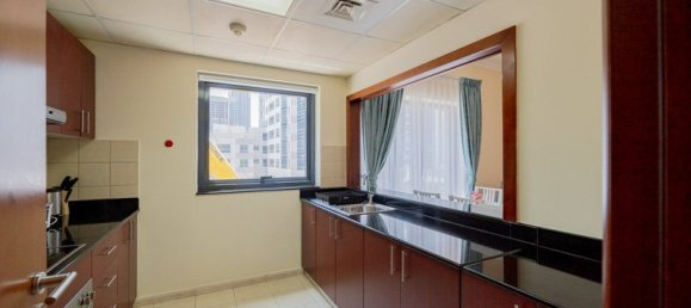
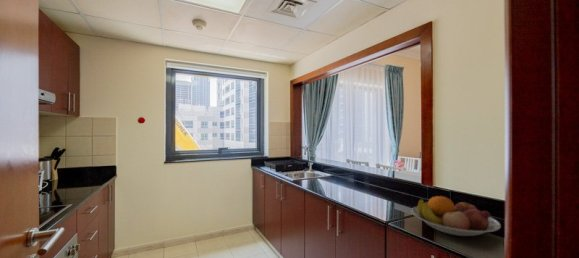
+ fruit bowl [411,195,502,237]
